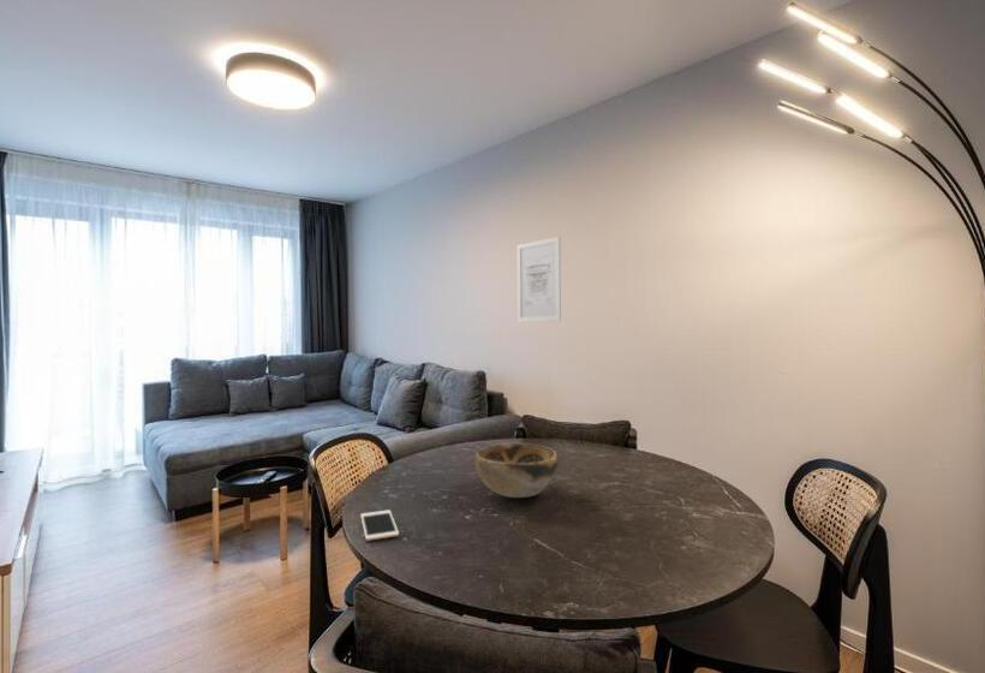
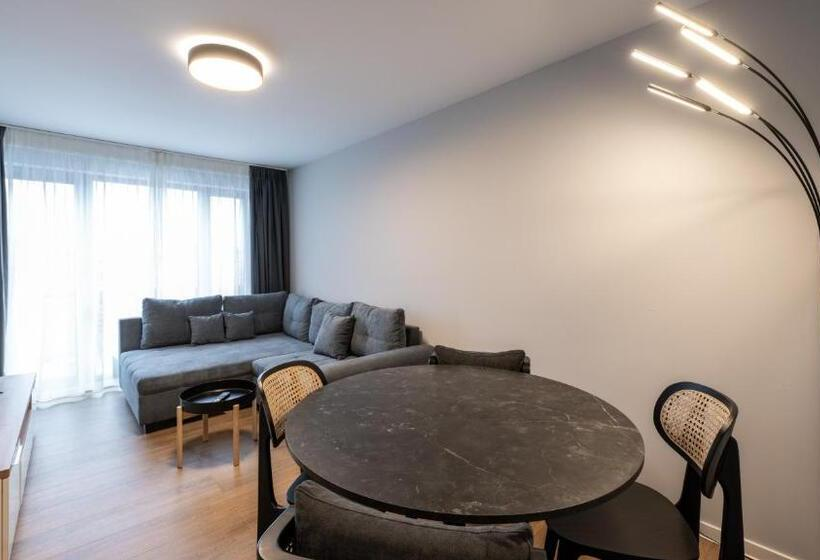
- wall art [517,236,562,323]
- decorative bowl [473,442,560,499]
- cell phone [359,508,400,542]
